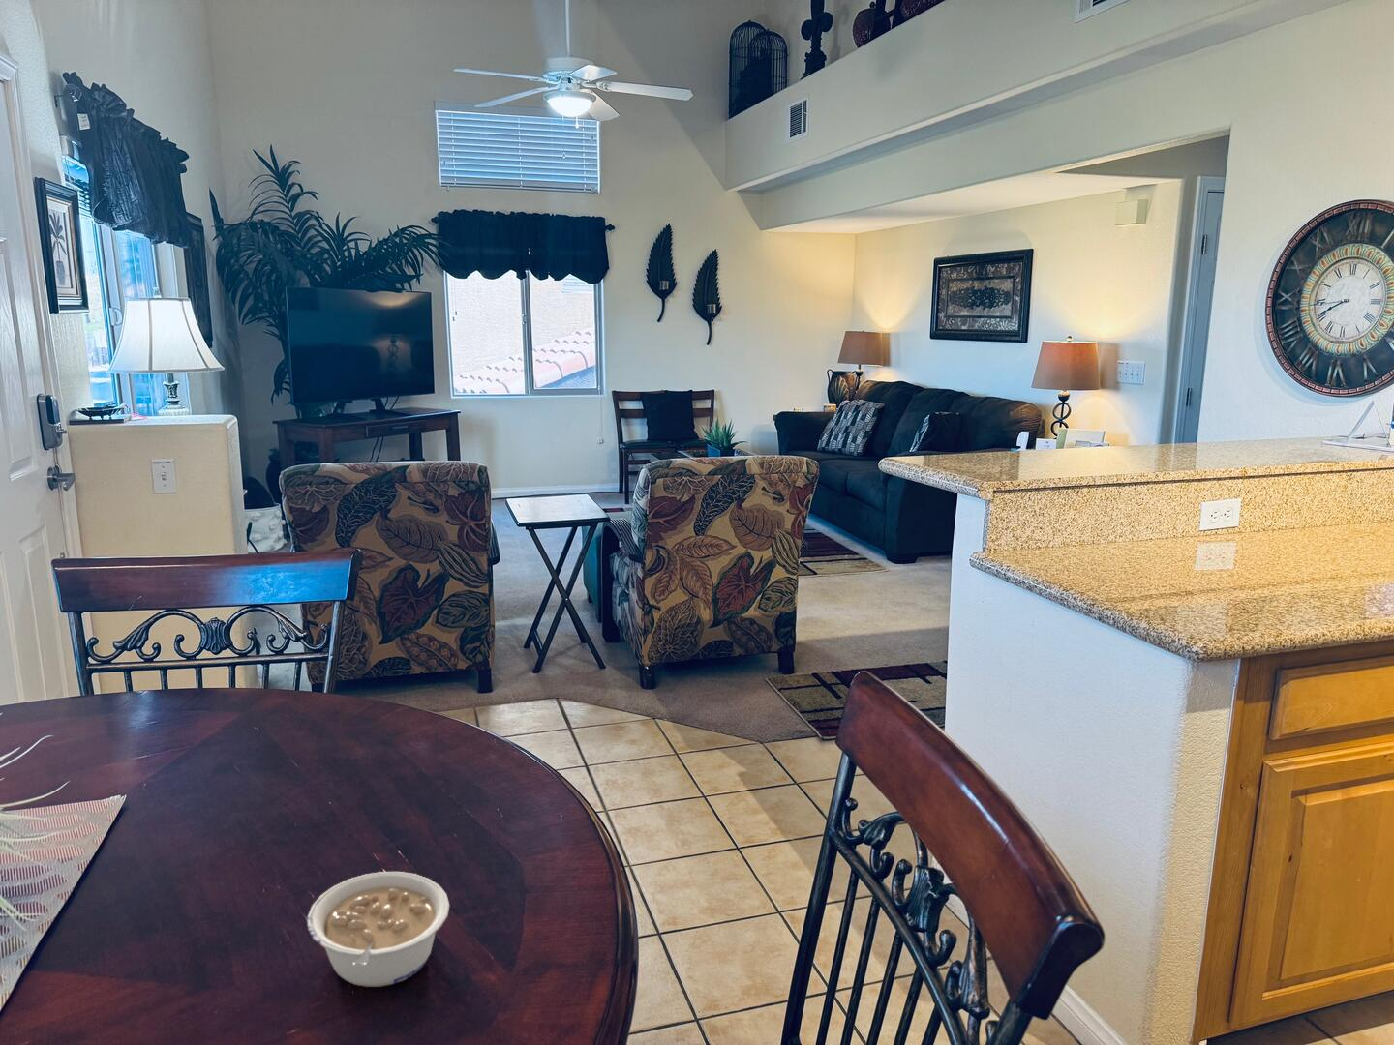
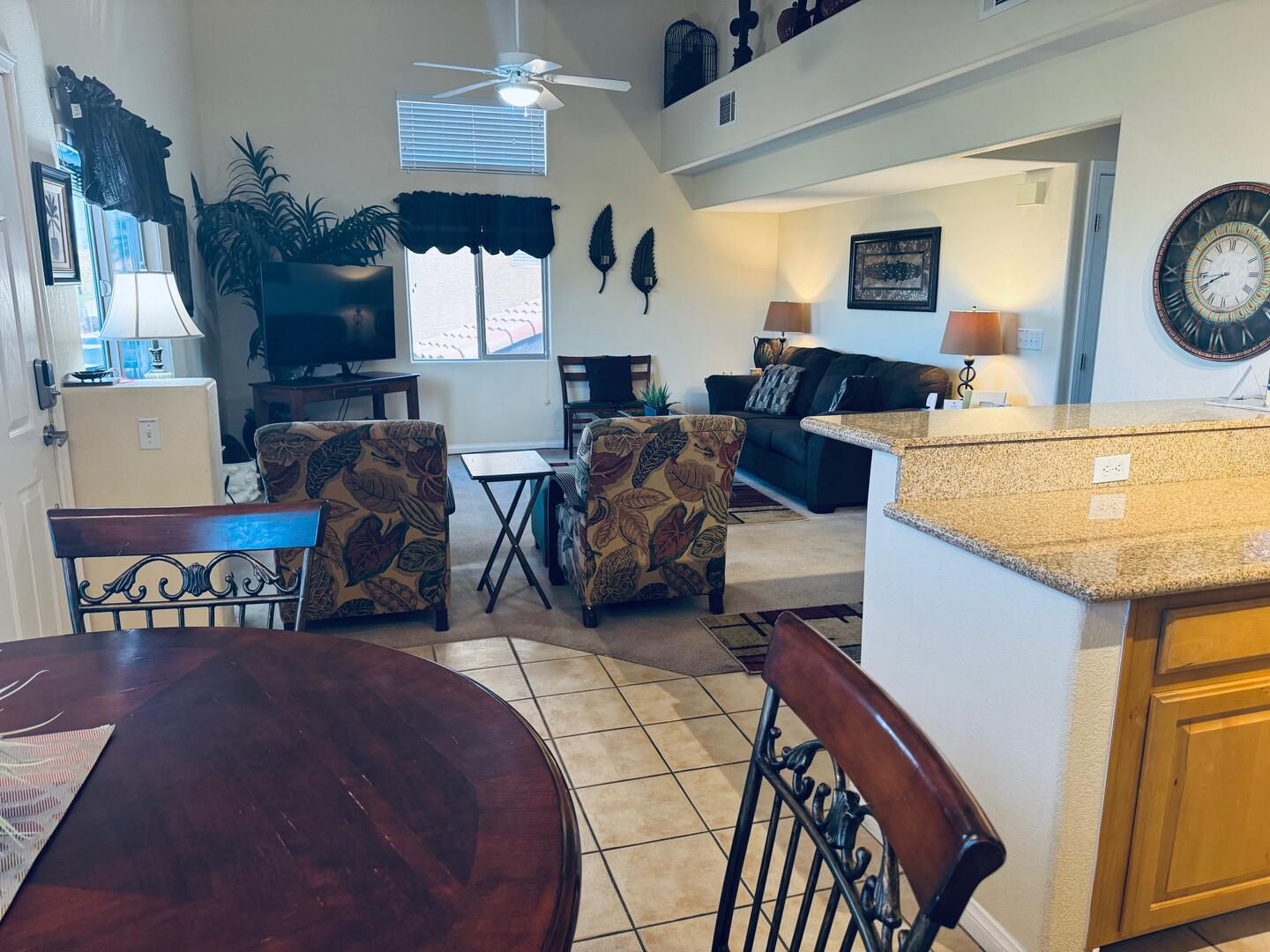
- legume [306,870,450,988]
